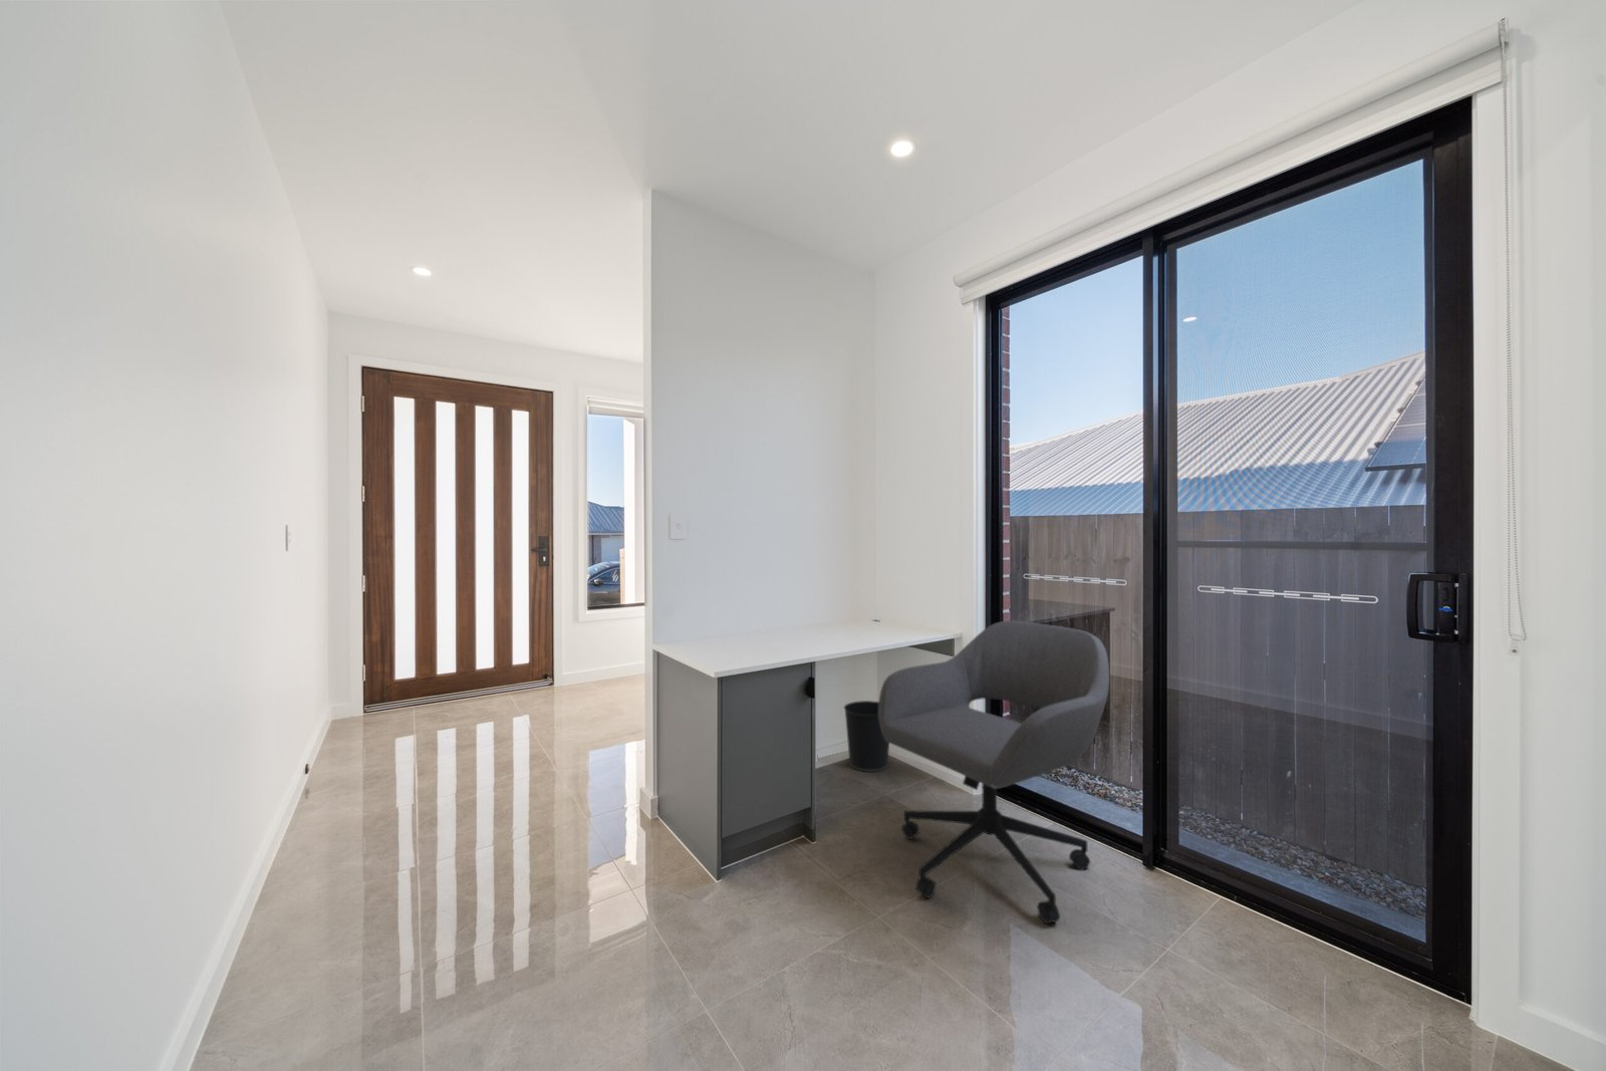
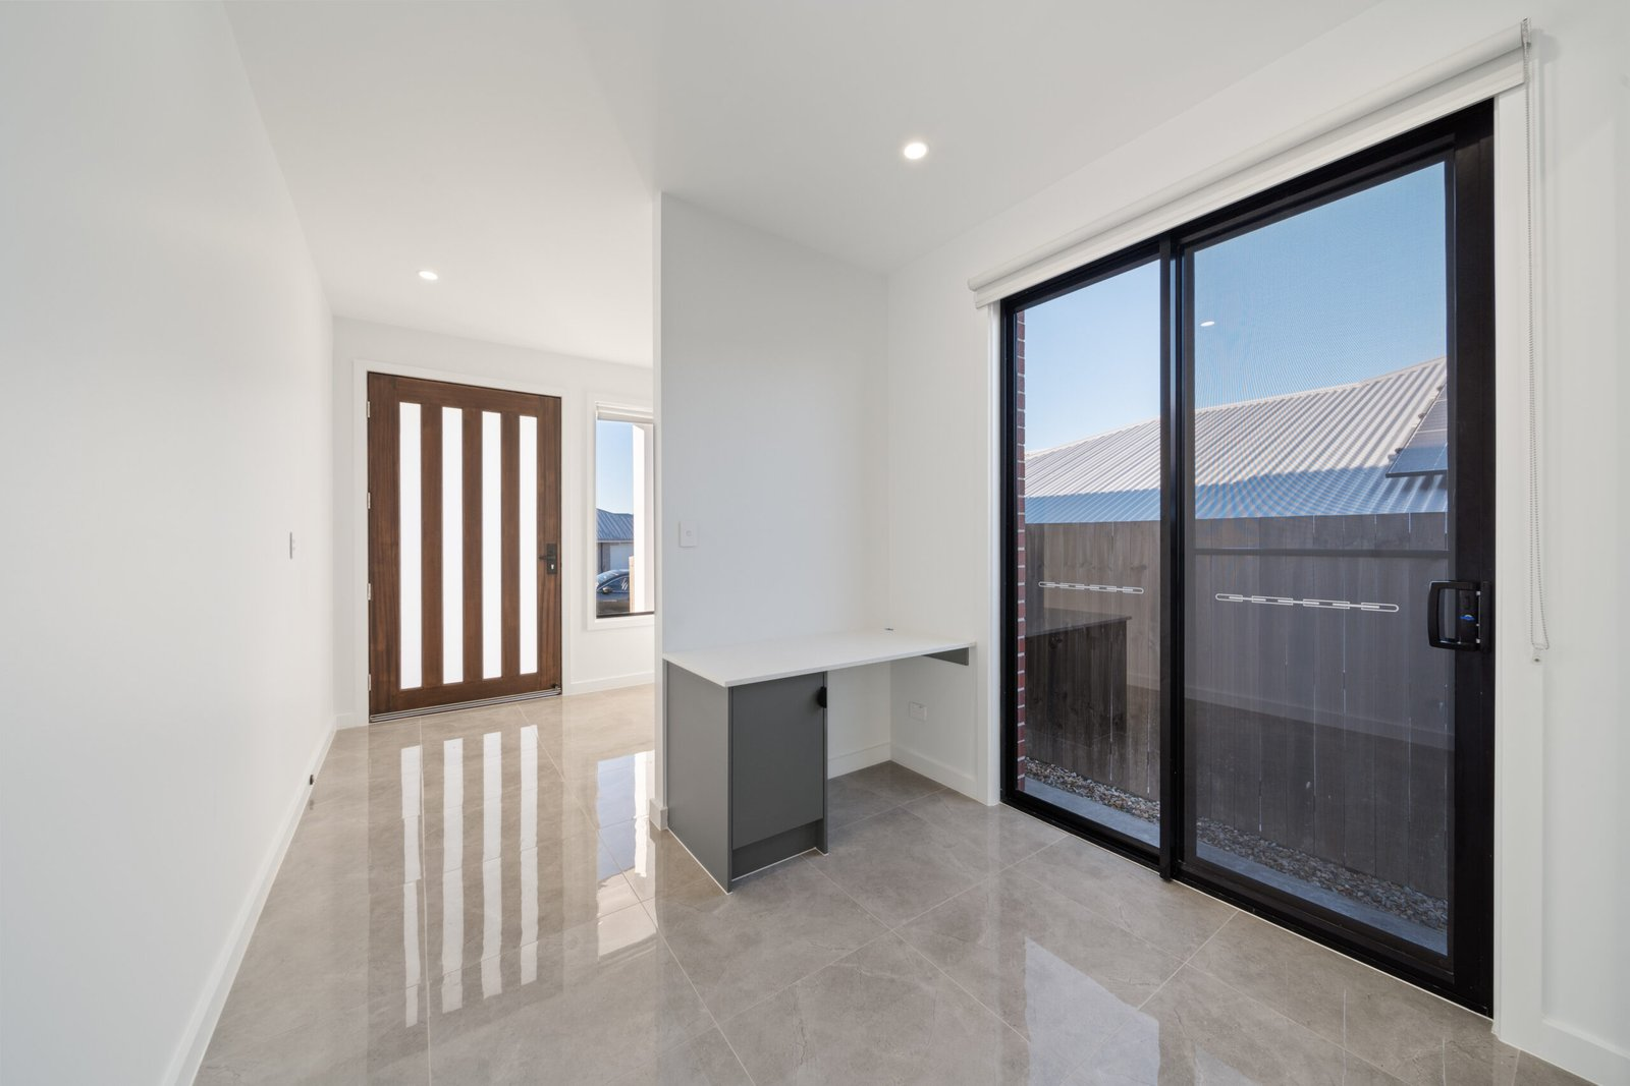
- wastebasket [844,699,890,773]
- office chair [878,620,1110,924]
